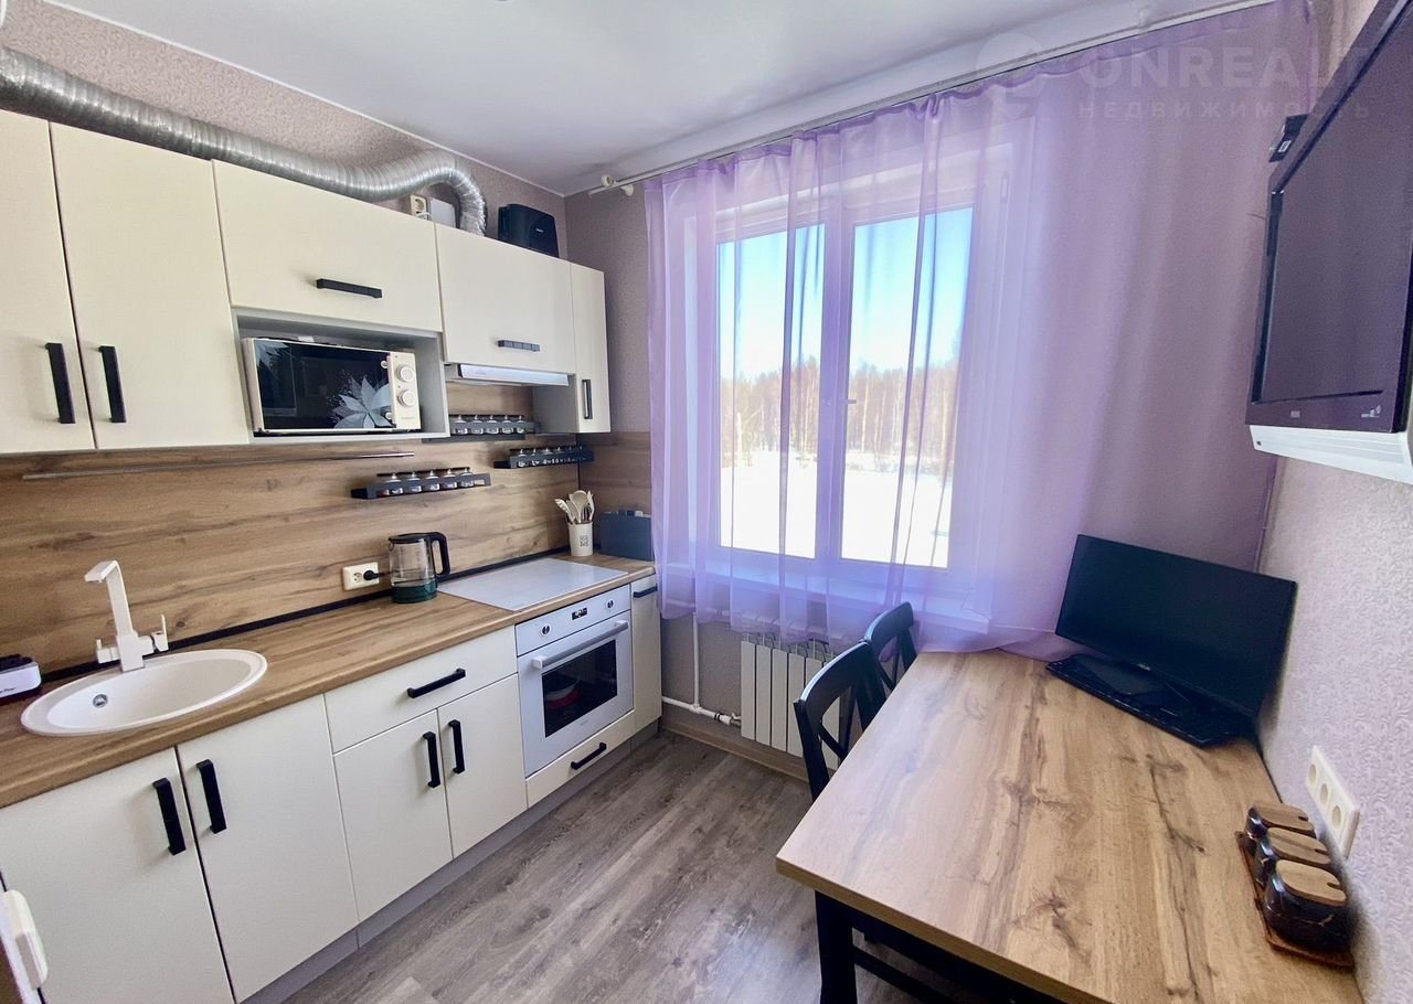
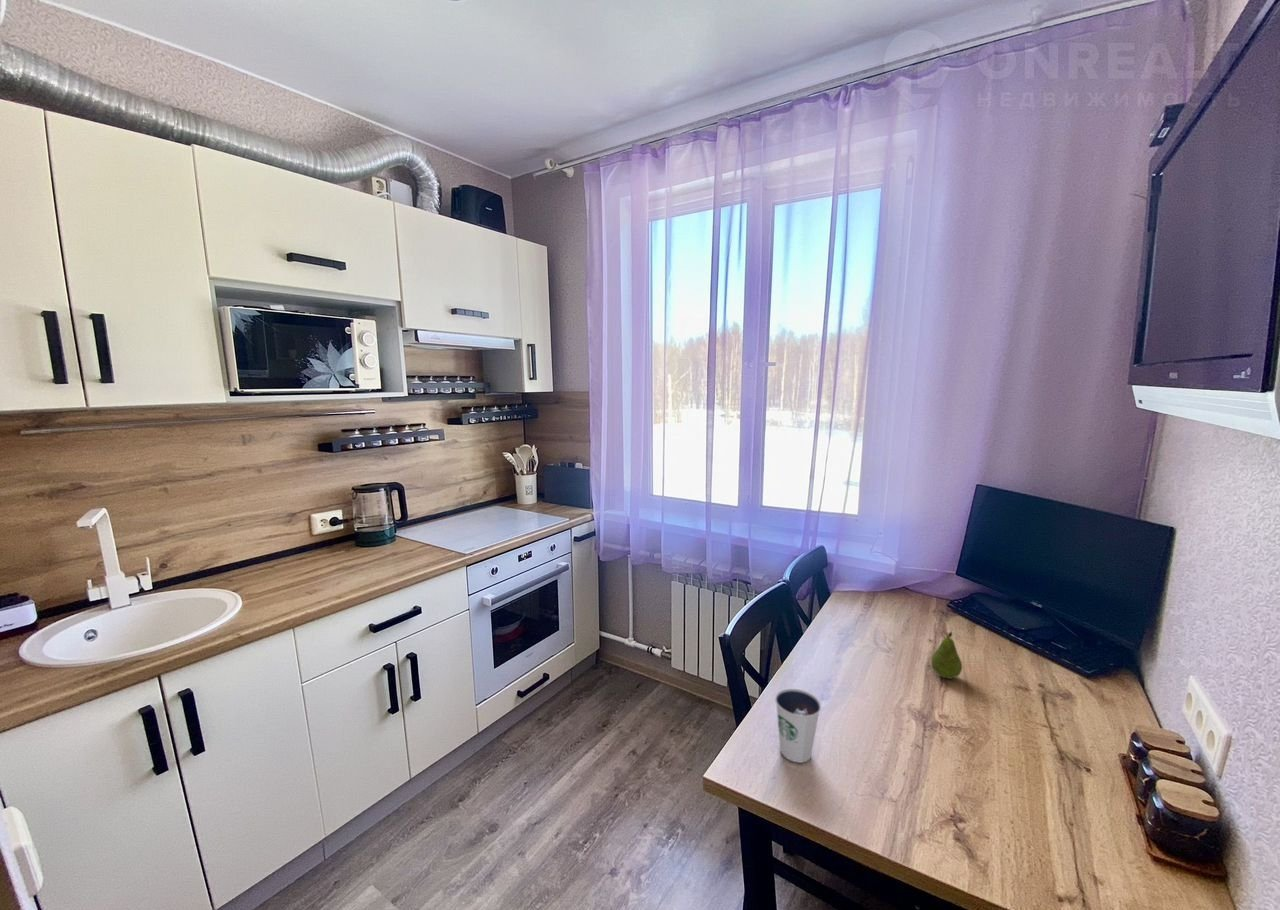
+ fruit [930,630,963,680]
+ dixie cup [774,688,822,764]
